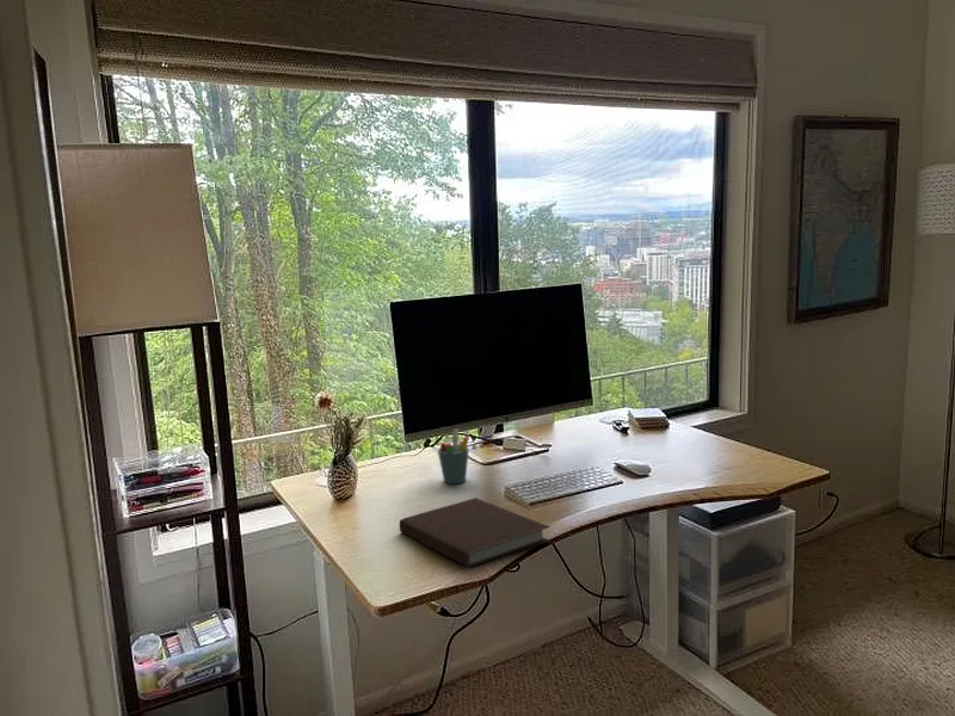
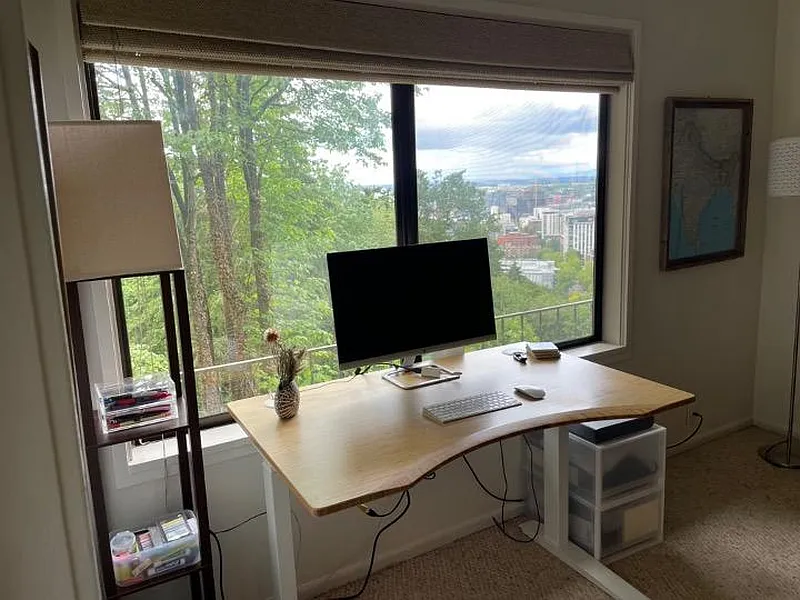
- notebook [399,496,550,569]
- pen holder [437,427,470,484]
